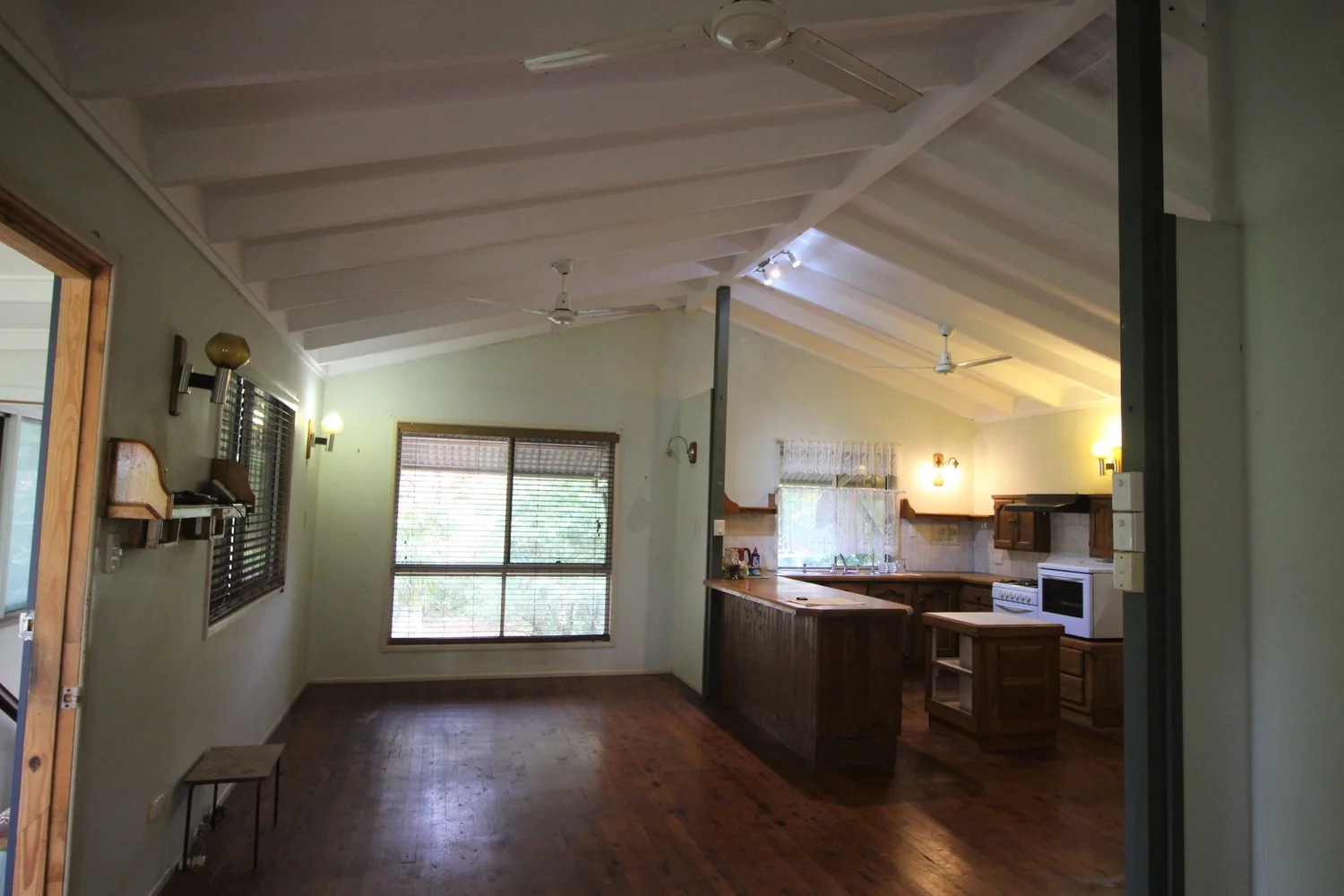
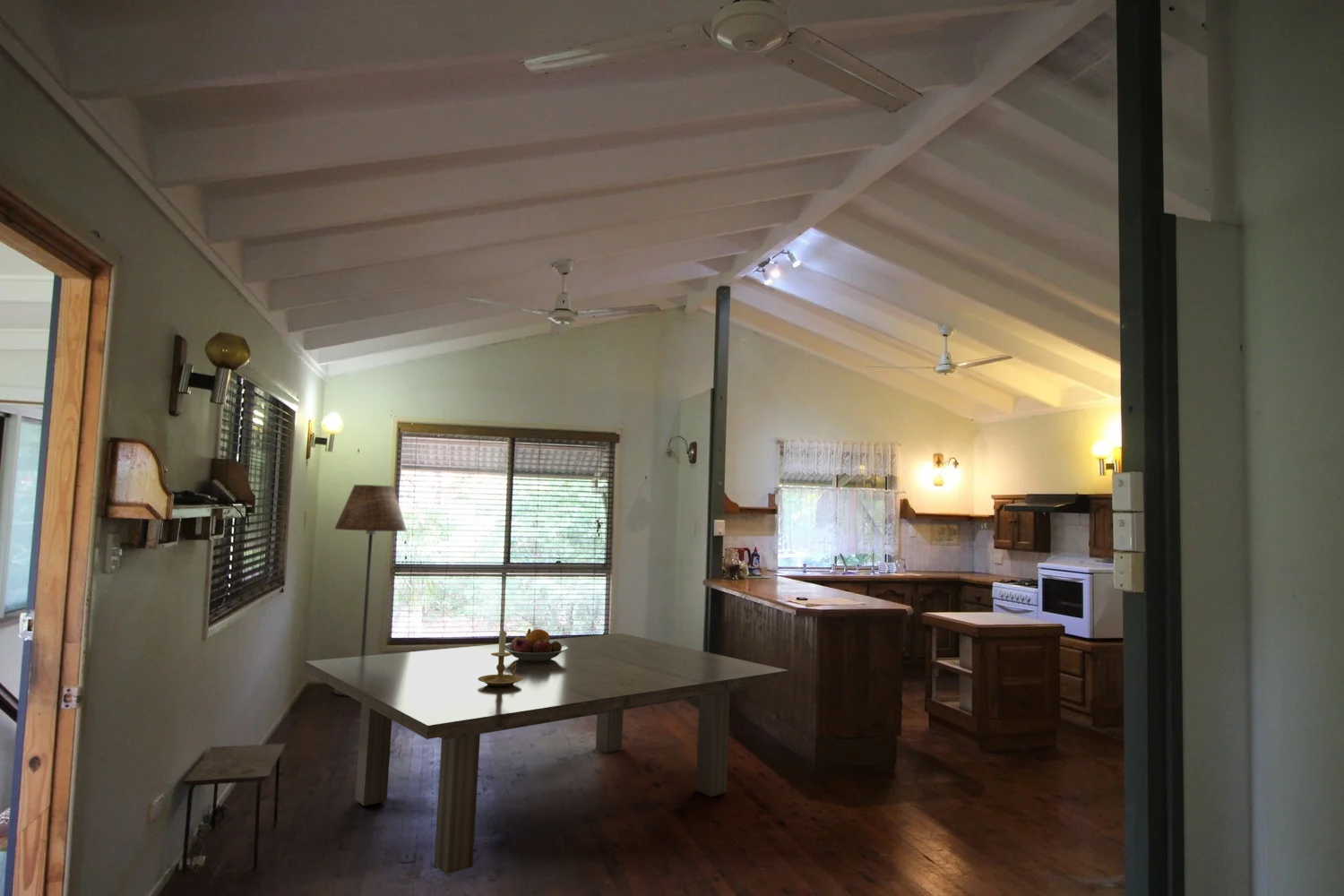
+ candle holder [478,628,522,686]
+ fruit bowl [505,628,568,662]
+ floor lamp [333,484,408,697]
+ dining table [304,633,789,874]
